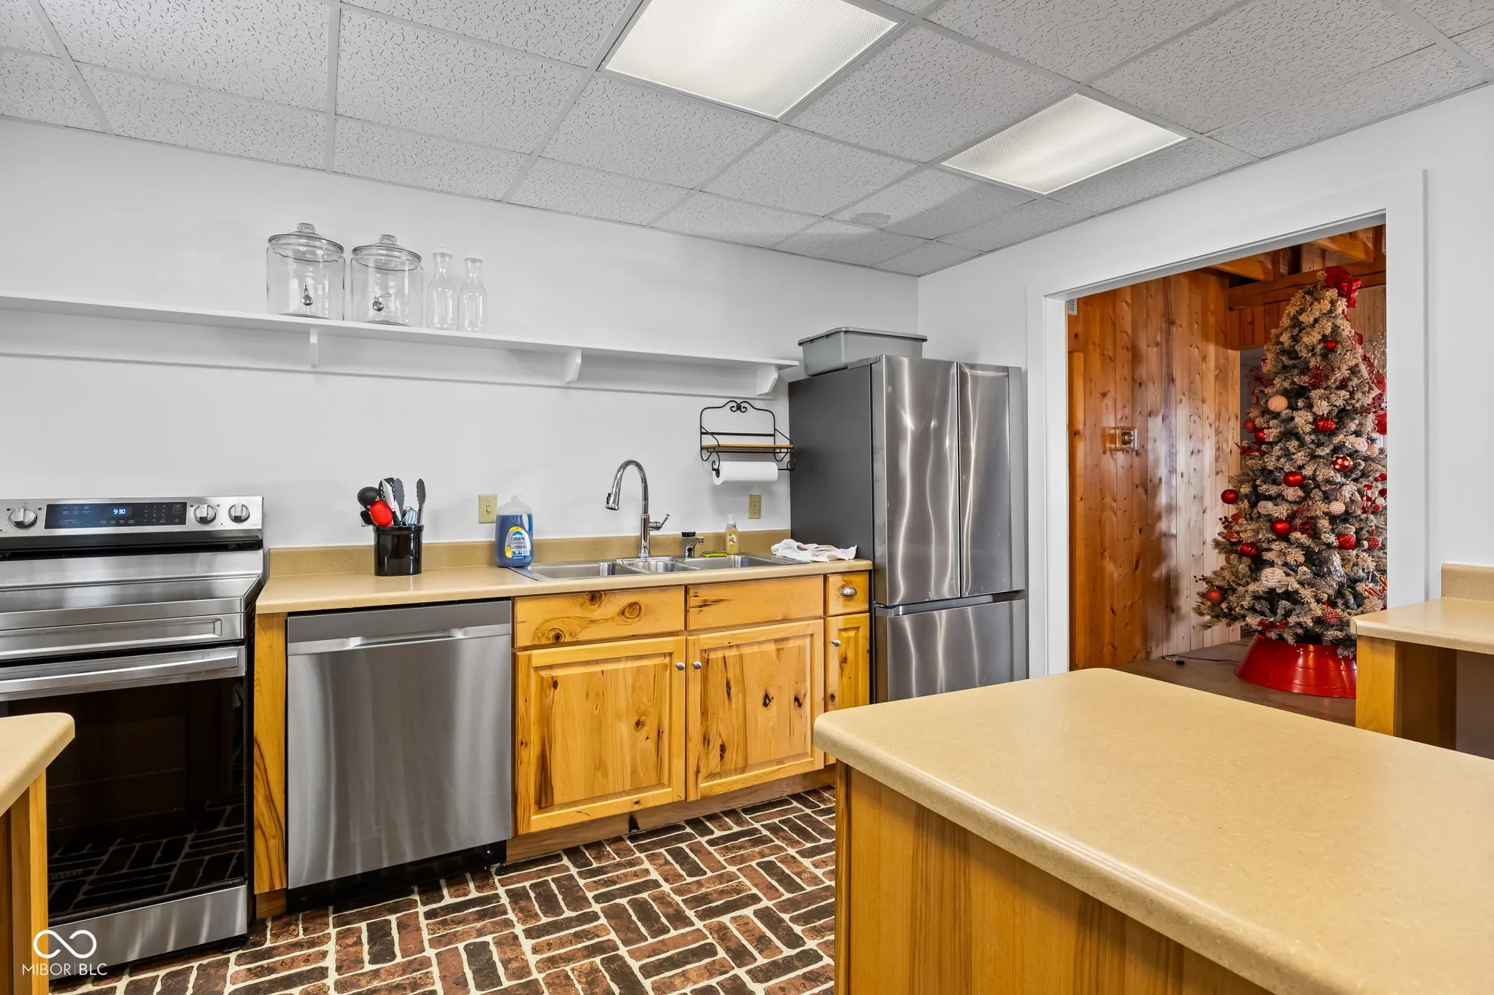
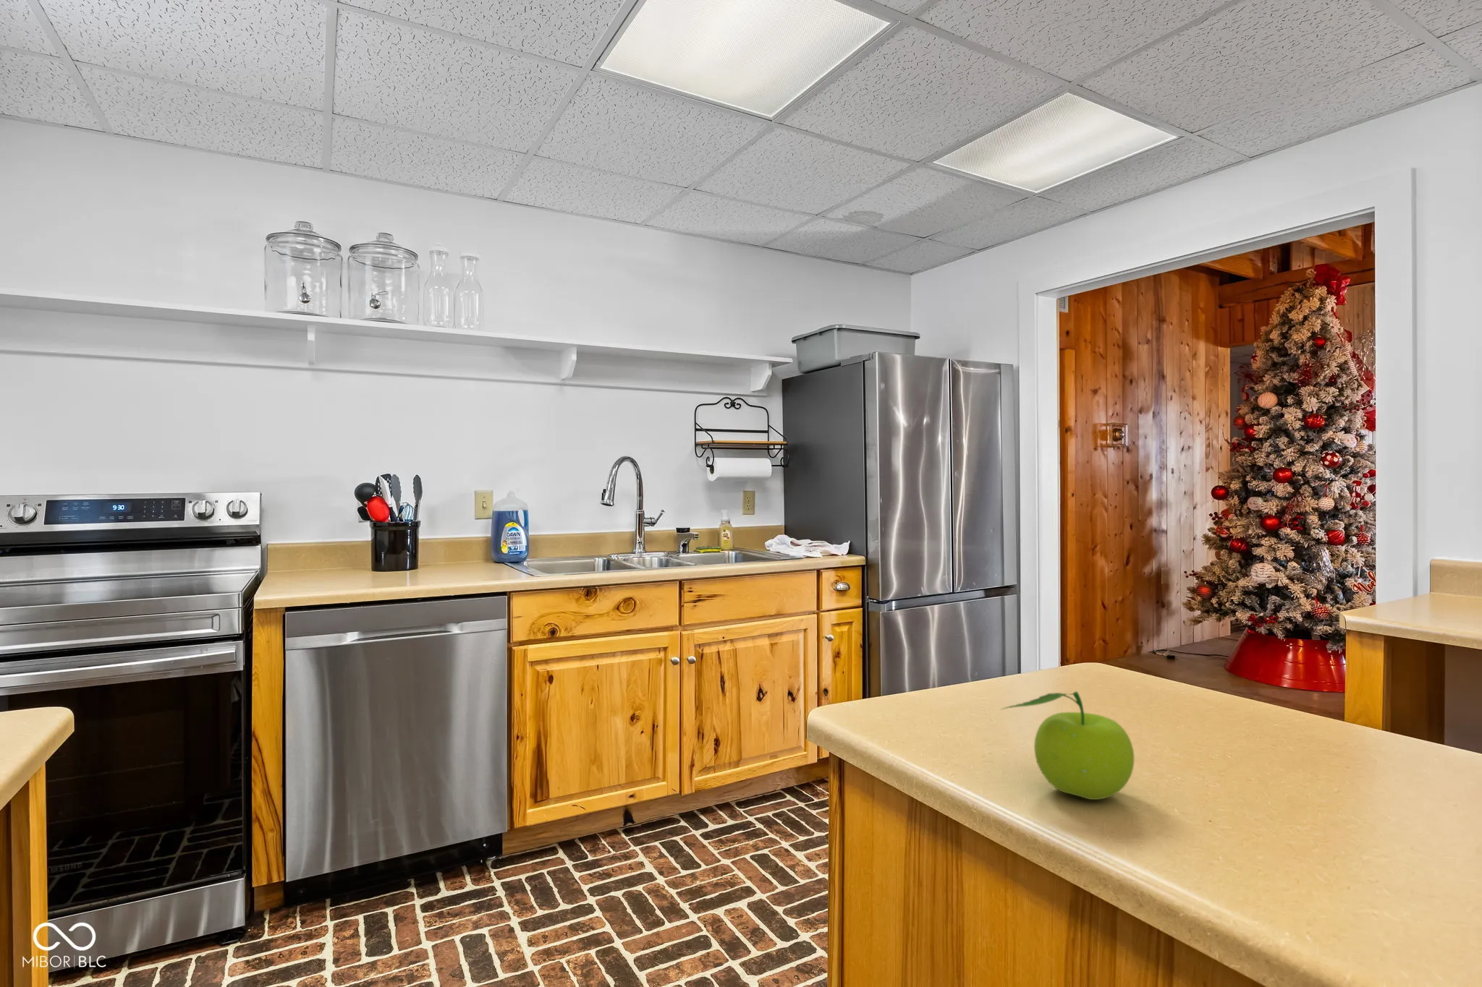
+ fruit [1000,691,1135,801]
